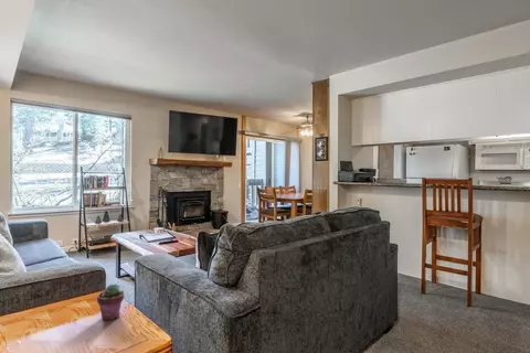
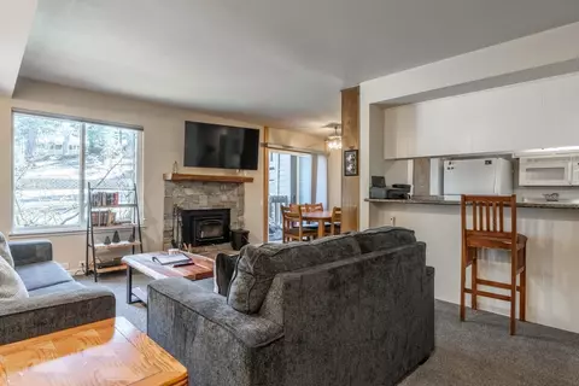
- potted succulent [96,284,126,321]
